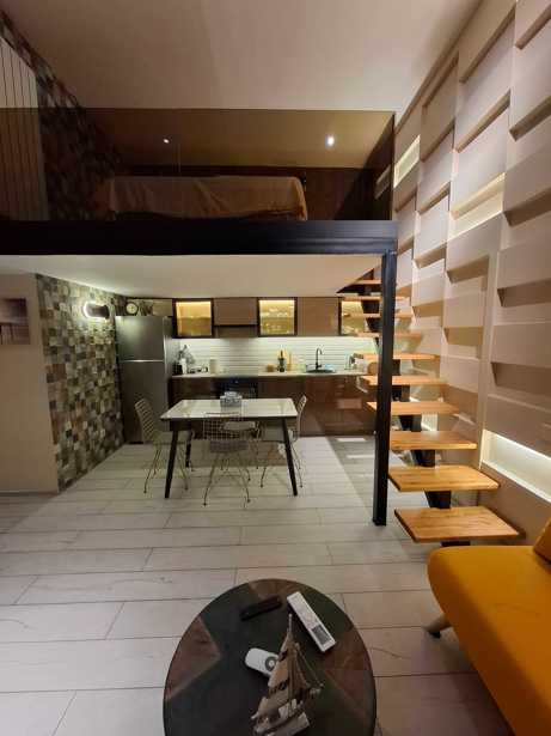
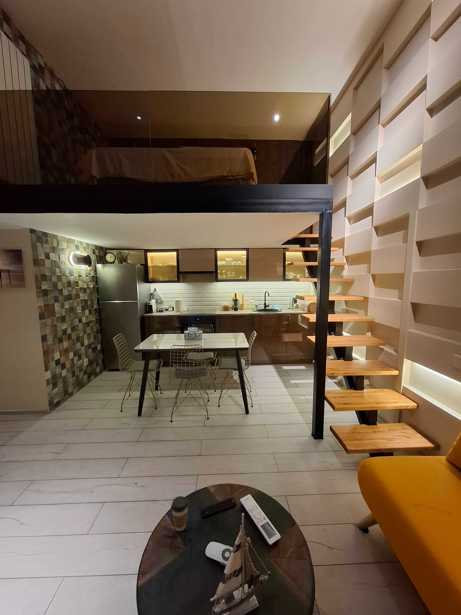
+ coffee cup [170,495,189,532]
